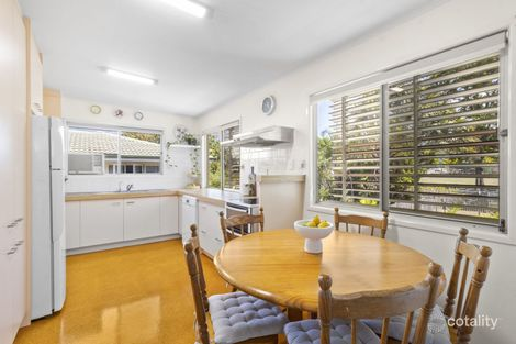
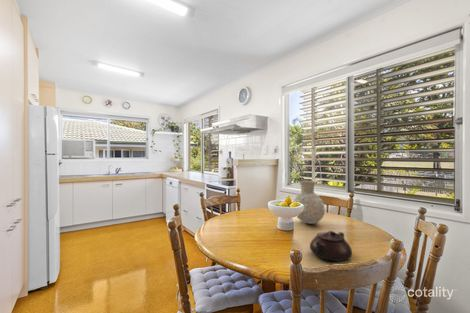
+ teapot [309,230,353,263]
+ vase [293,180,326,225]
